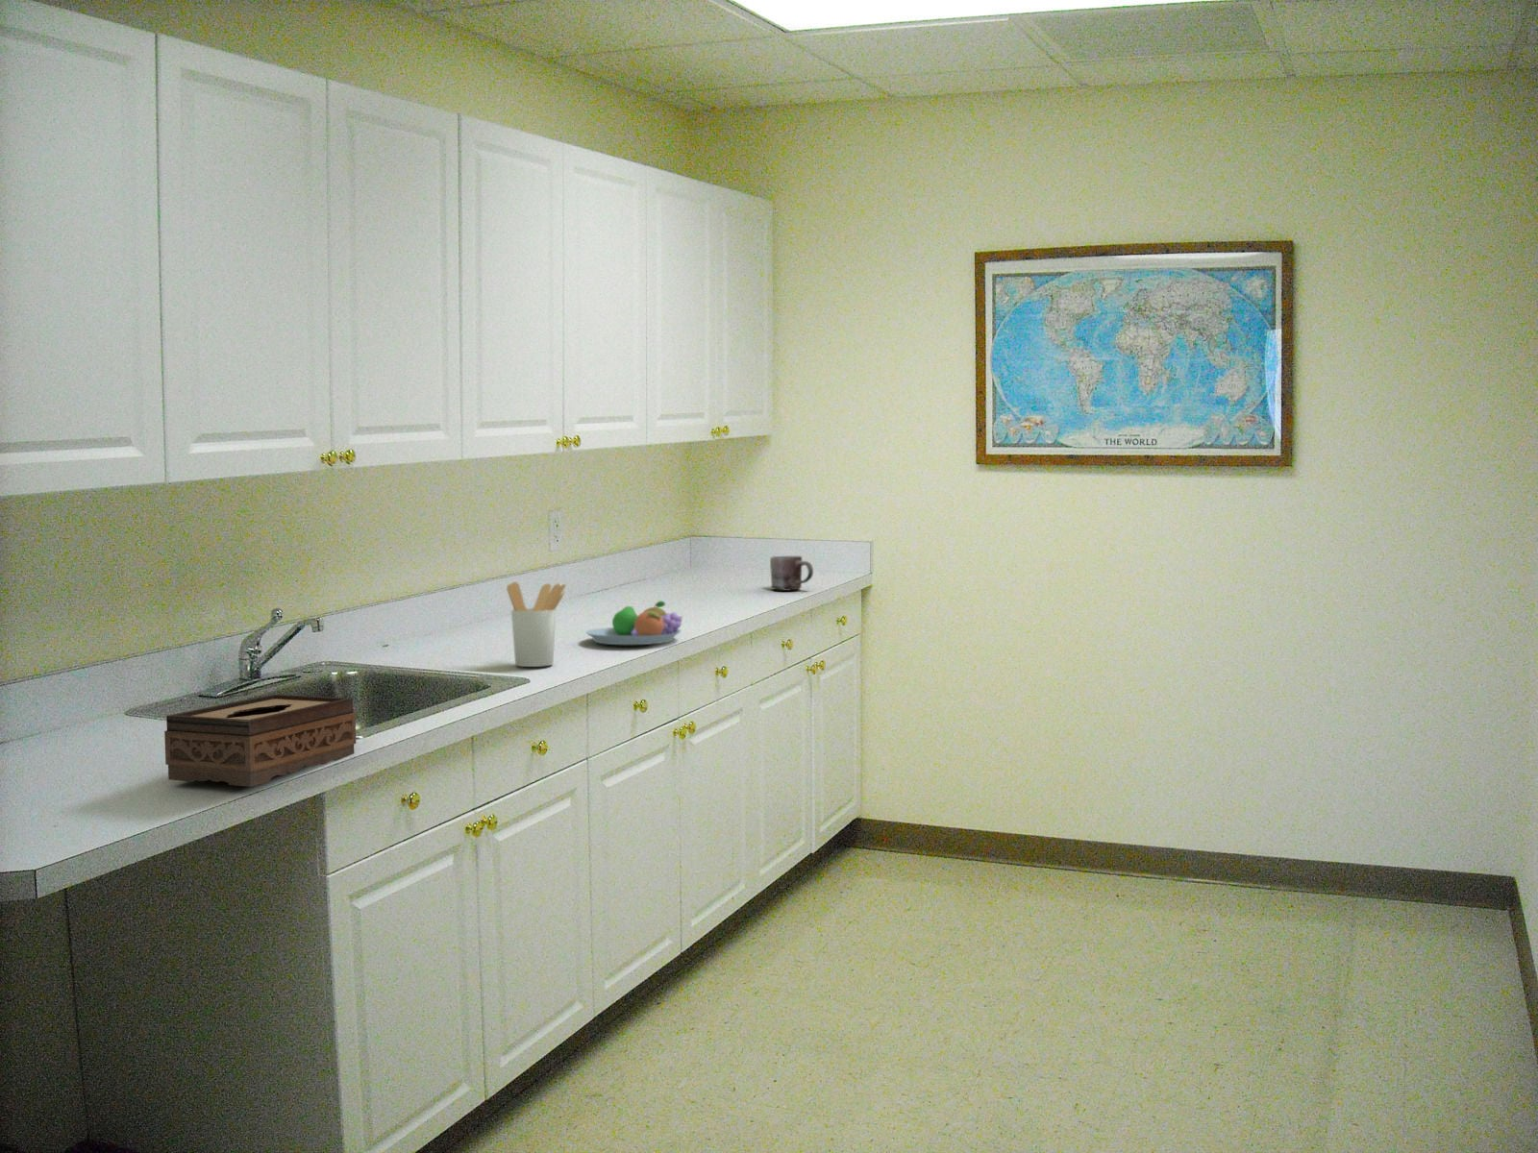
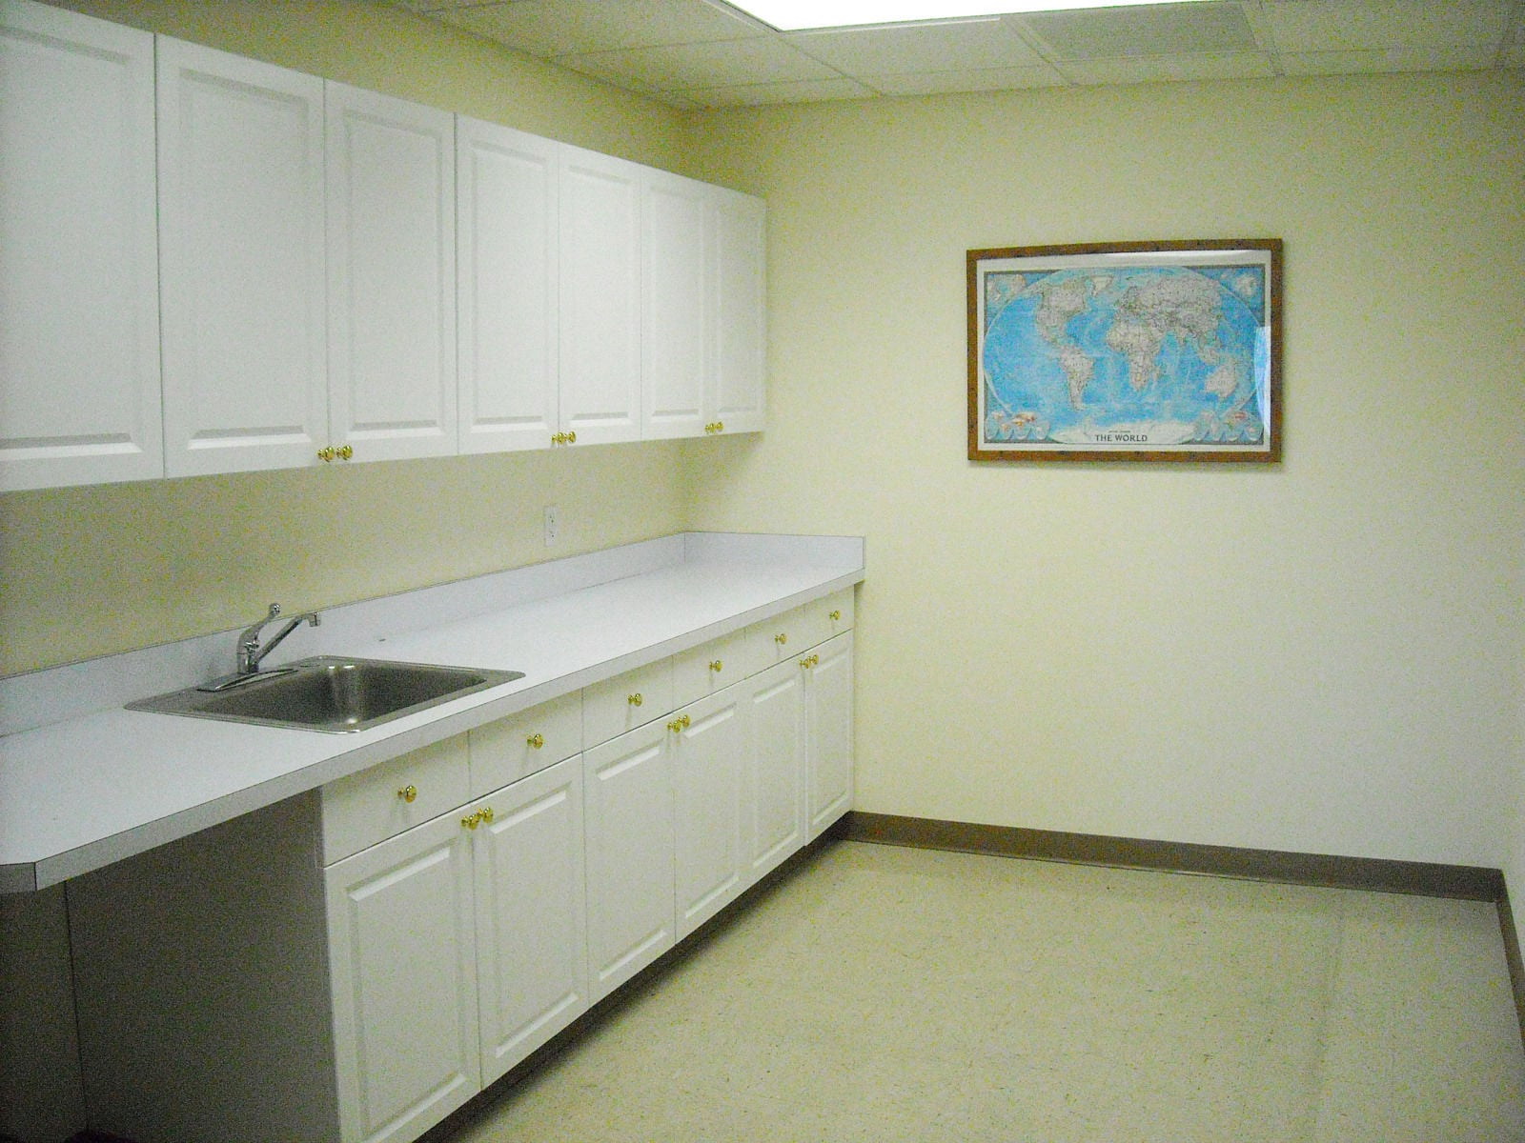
- fruit bowl [585,600,683,646]
- utensil holder [506,580,567,667]
- tissue box [163,693,356,788]
- mug [769,556,814,592]
